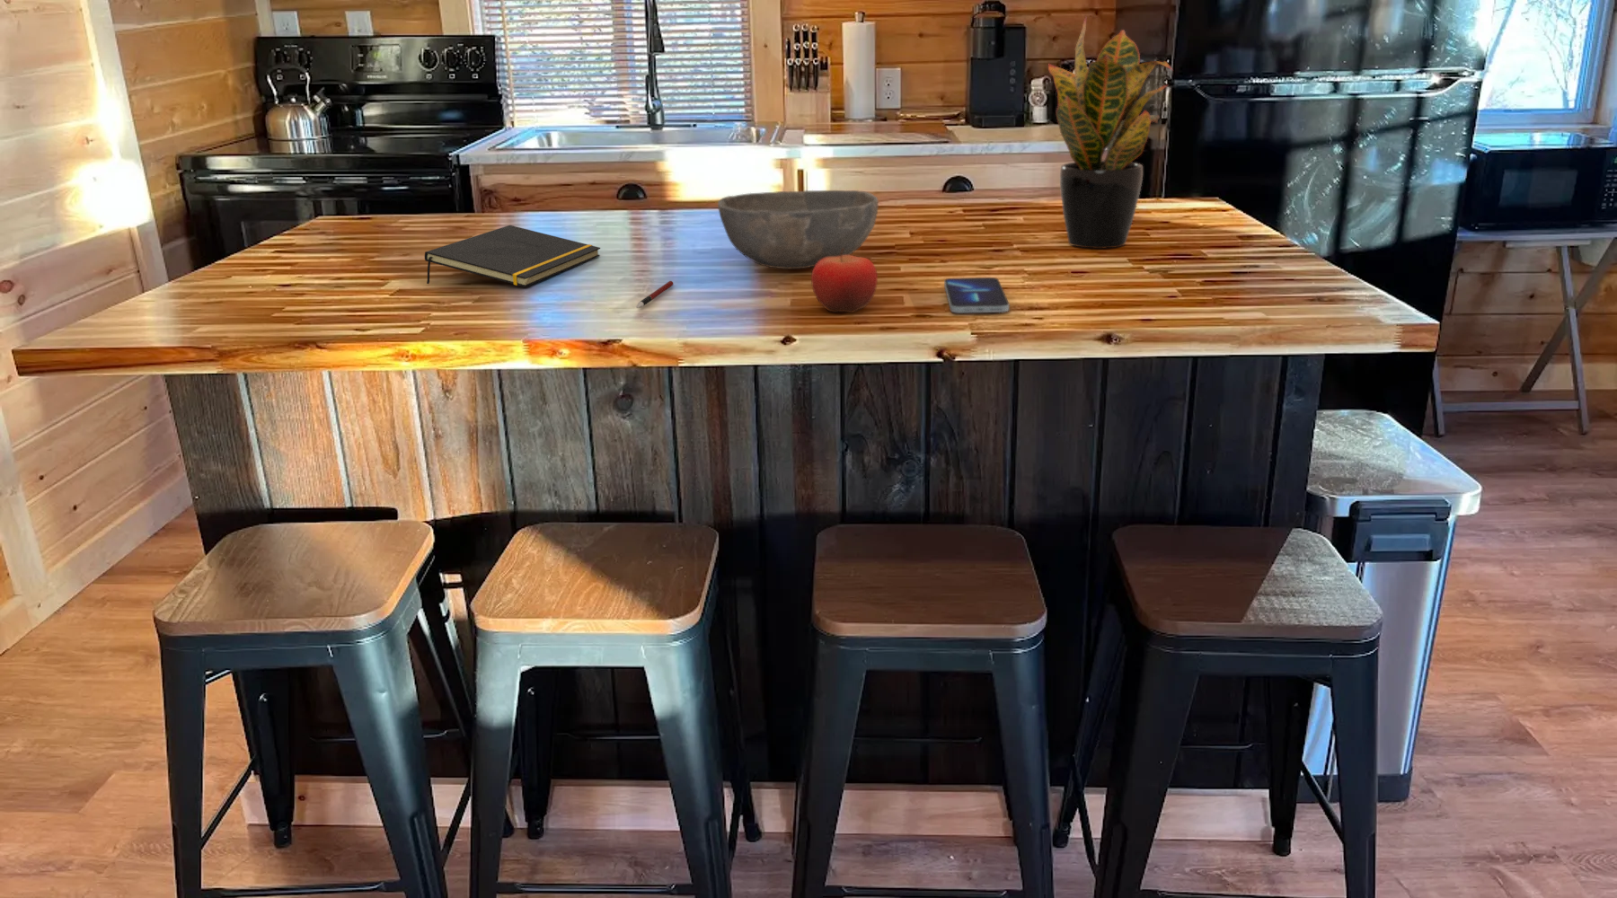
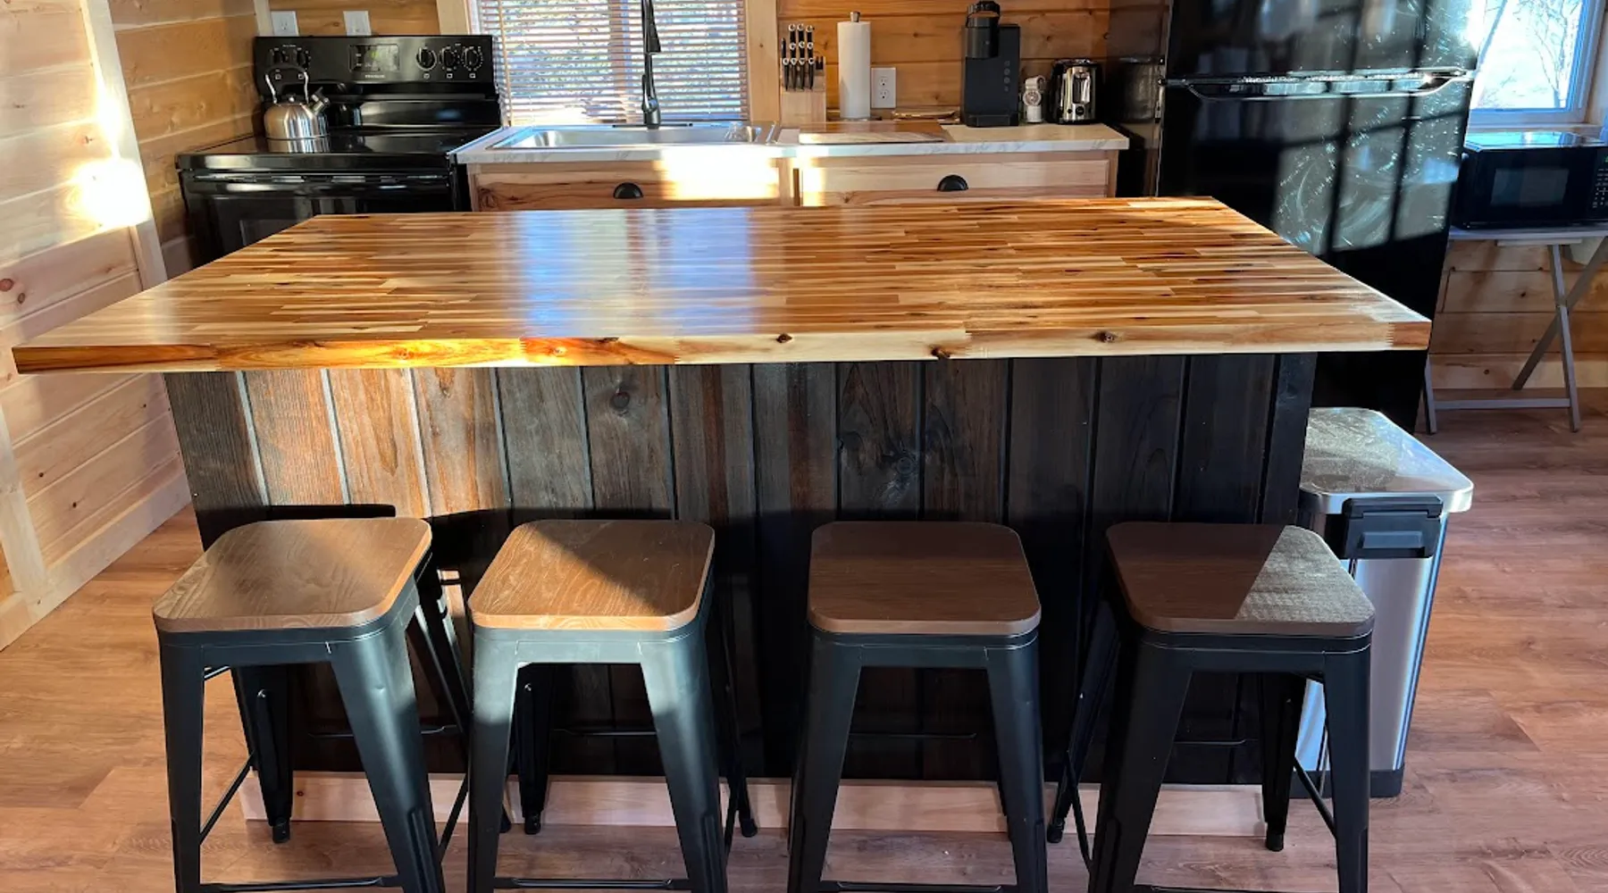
- pen [635,280,674,309]
- smartphone [943,276,1010,313]
- potted plant [1047,17,1173,250]
- notepad [424,224,601,289]
- fruit [811,248,878,313]
- bowl [717,189,879,270]
